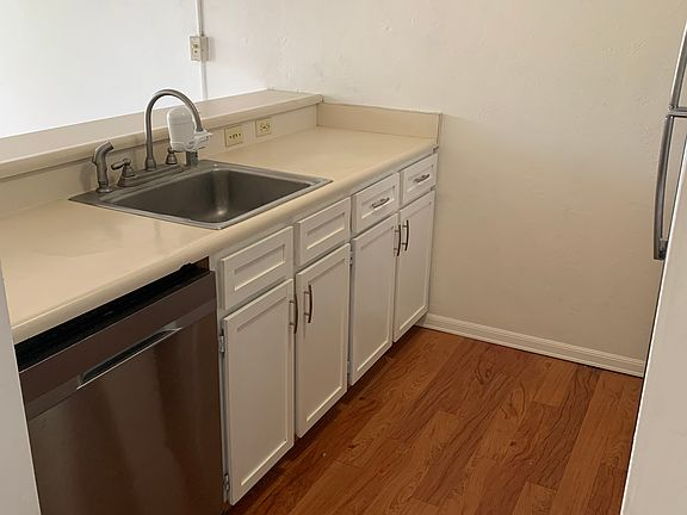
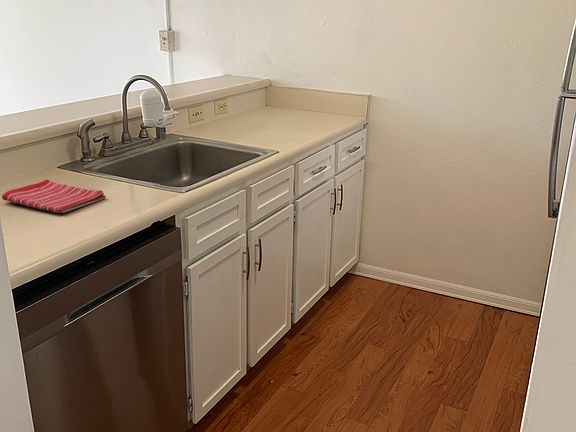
+ dish towel [1,178,107,214]
